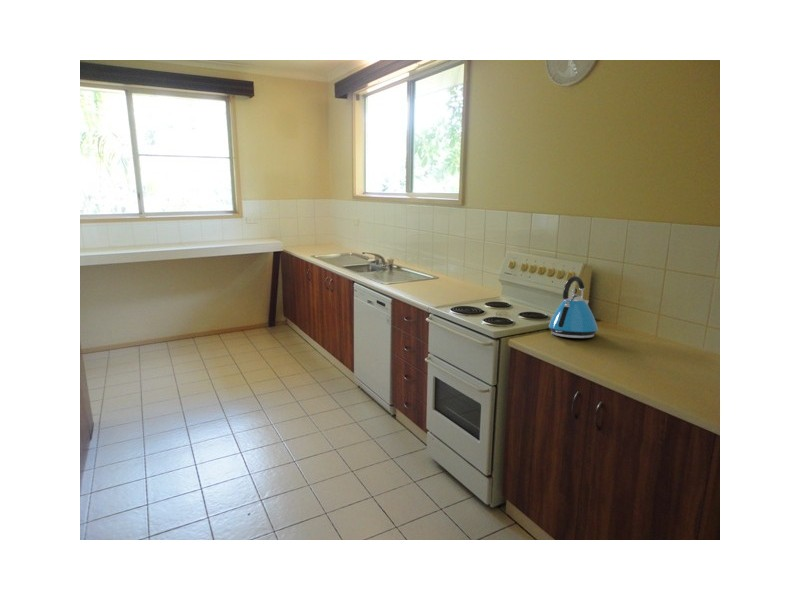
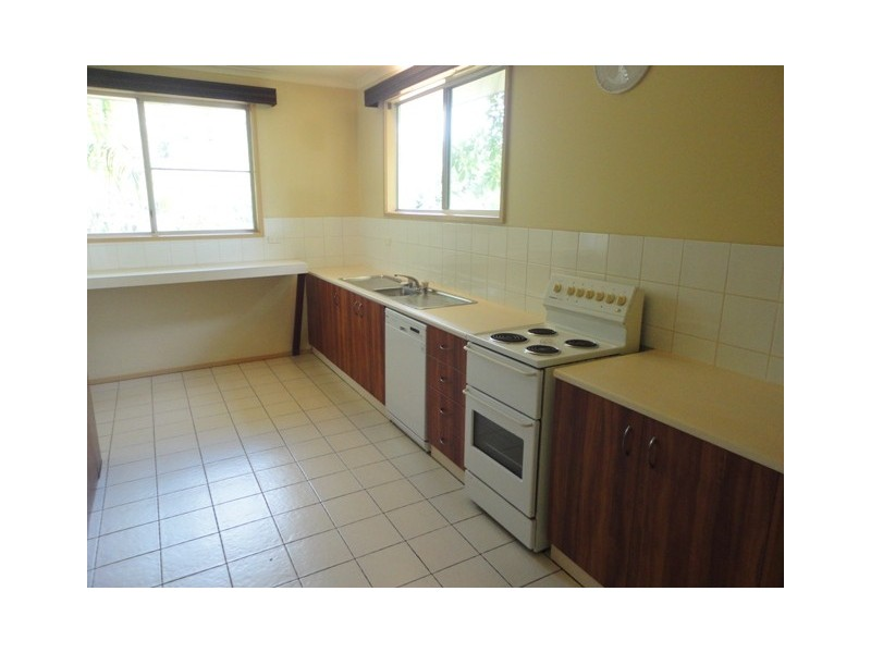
- kettle [548,275,599,339]
